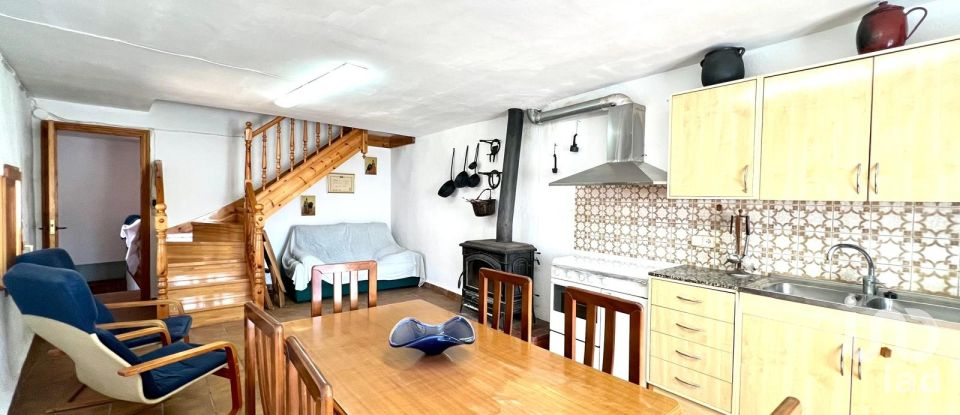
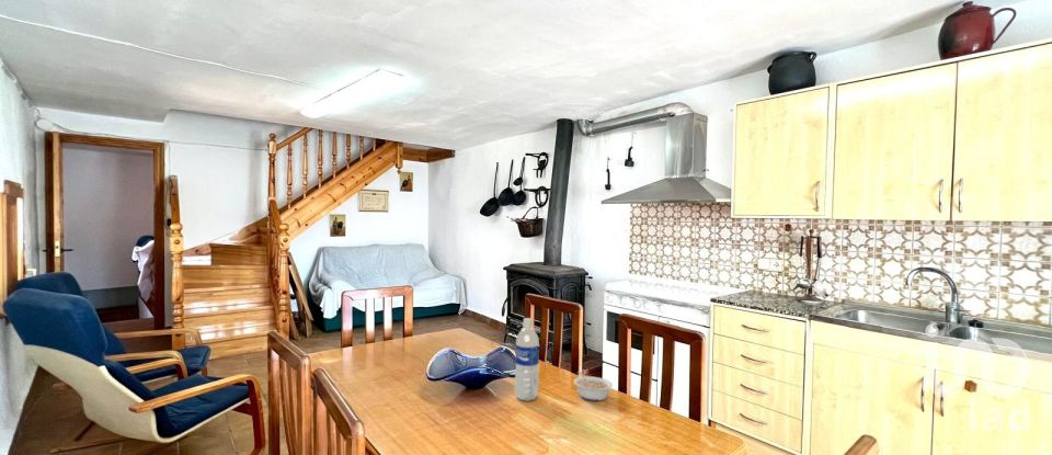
+ legume [573,371,614,402]
+ water bottle [514,317,540,402]
